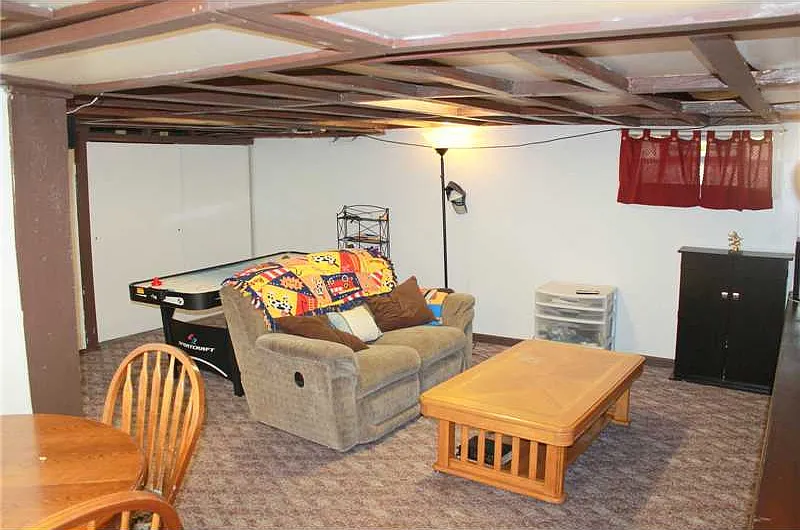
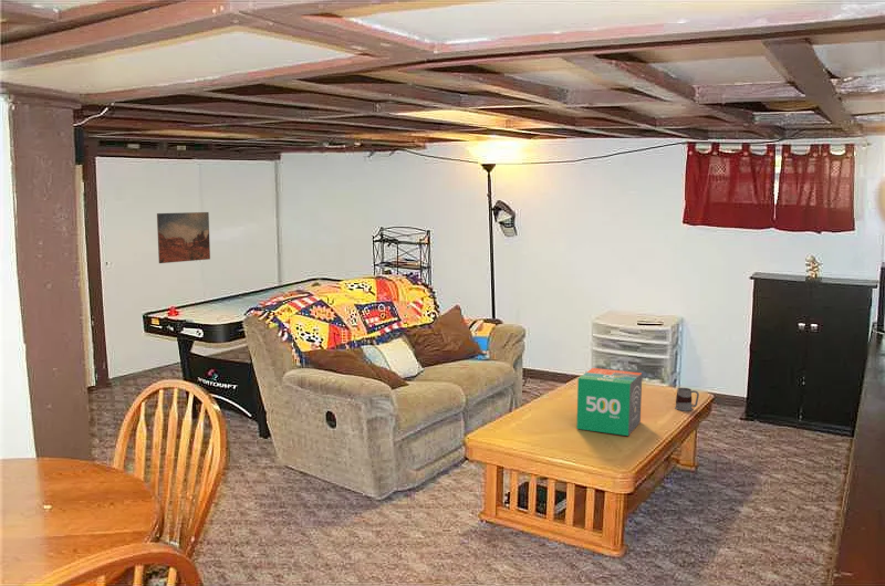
+ wall art [156,211,211,264]
+ mug [674,387,700,412]
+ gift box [575,367,643,437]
